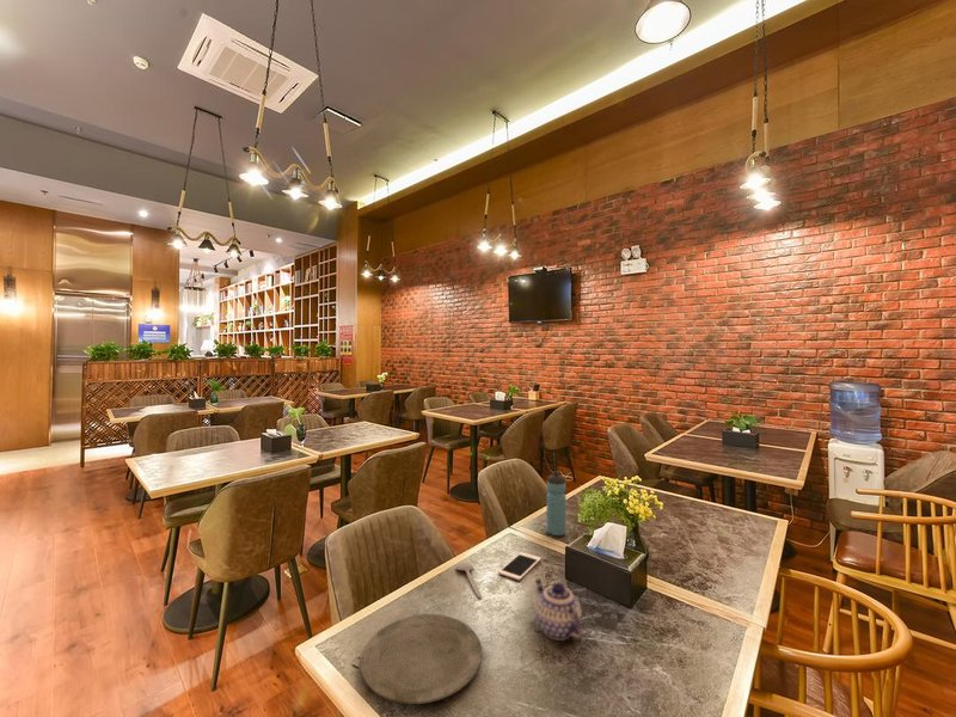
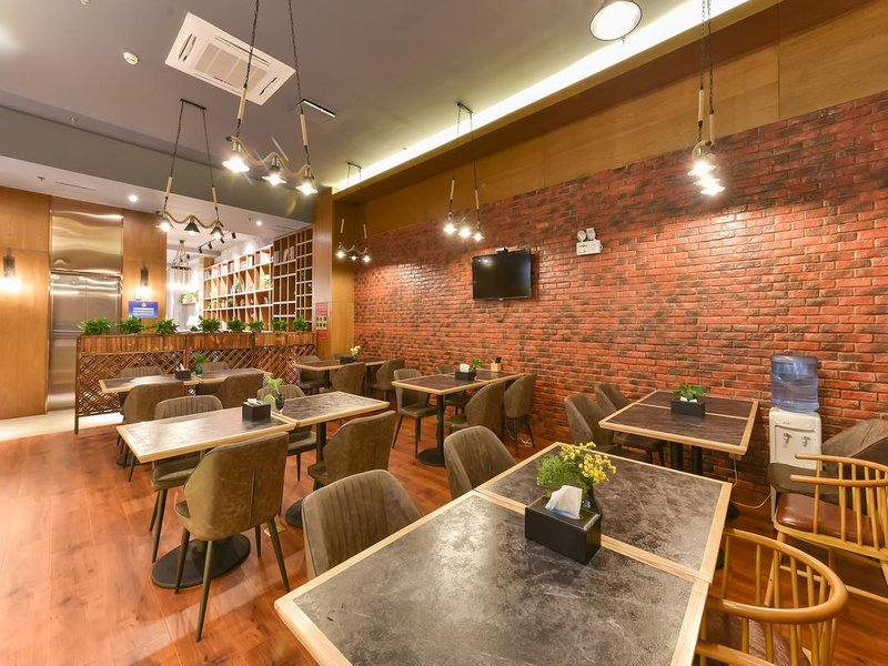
- plate [360,613,483,705]
- teapot [533,576,587,643]
- water bottle [546,470,568,537]
- cell phone [497,551,543,582]
- spoon [455,560,483,599]
